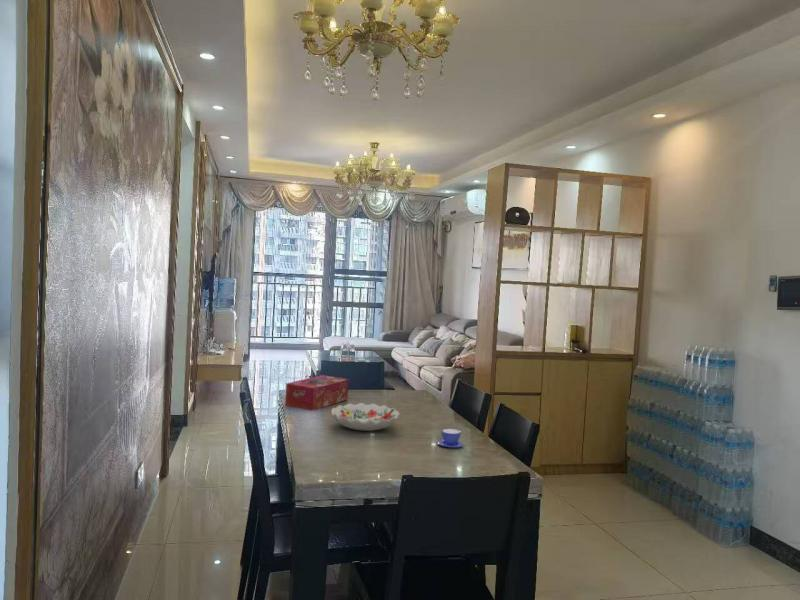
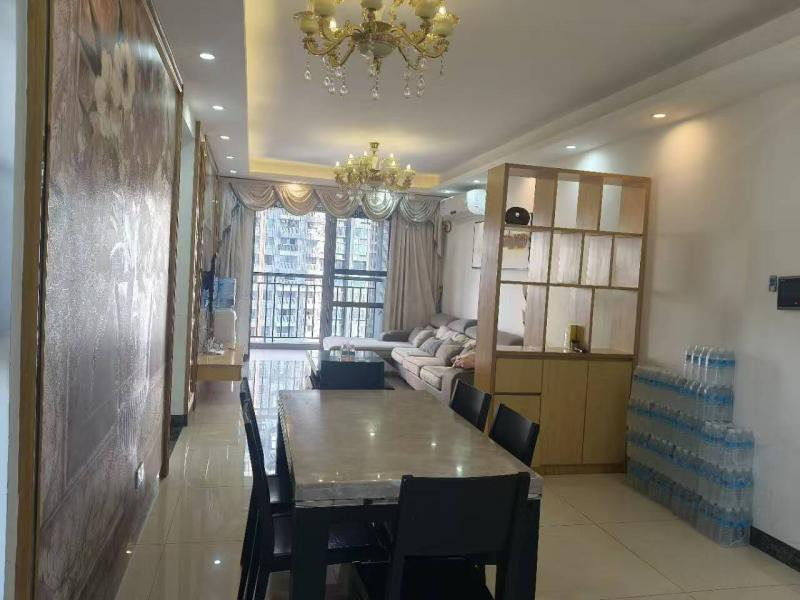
- tissue box [284,374,350,411]
- decorative bowl [330,402,401,432]
- teacup [436,427,465,448]
